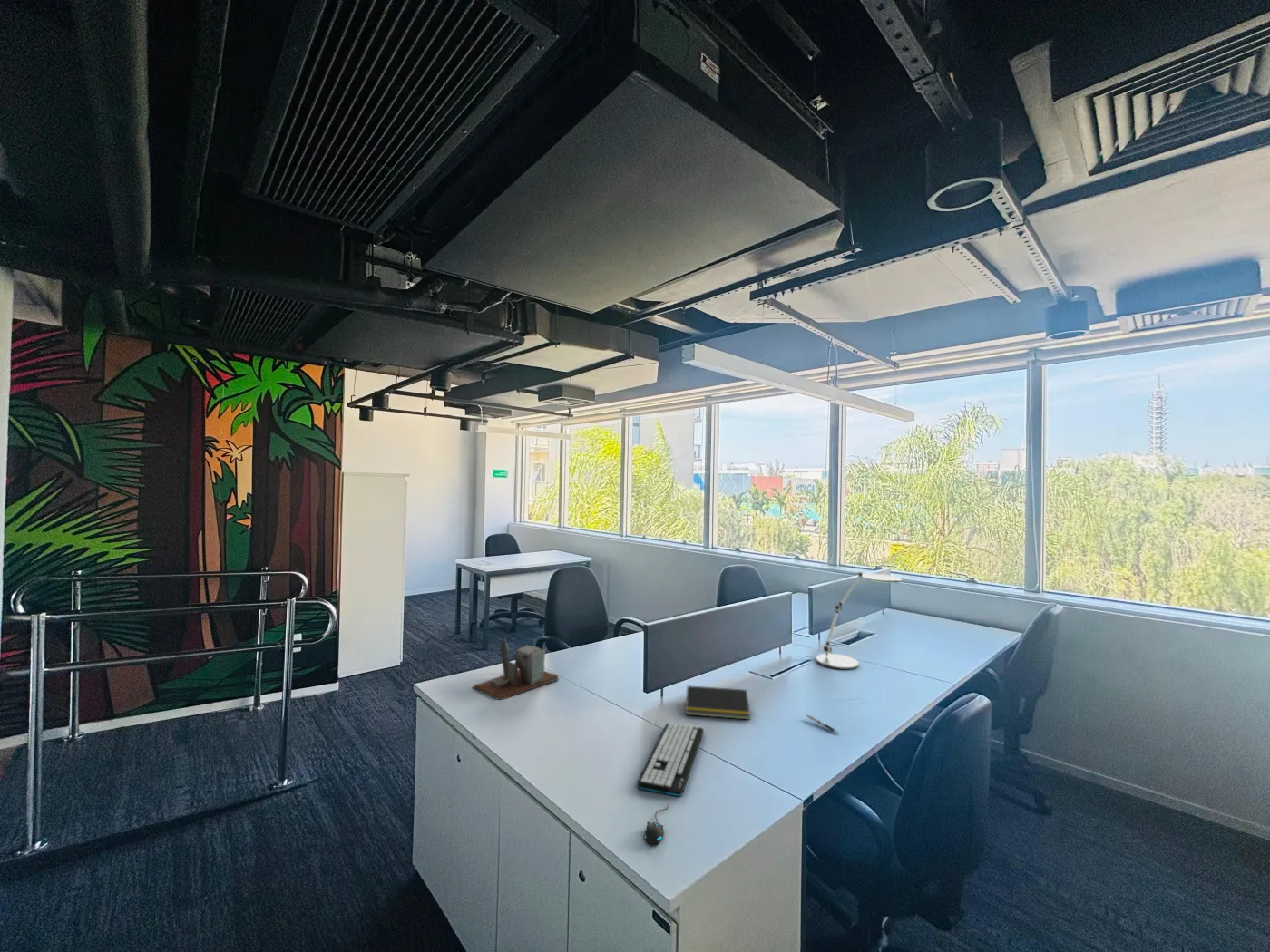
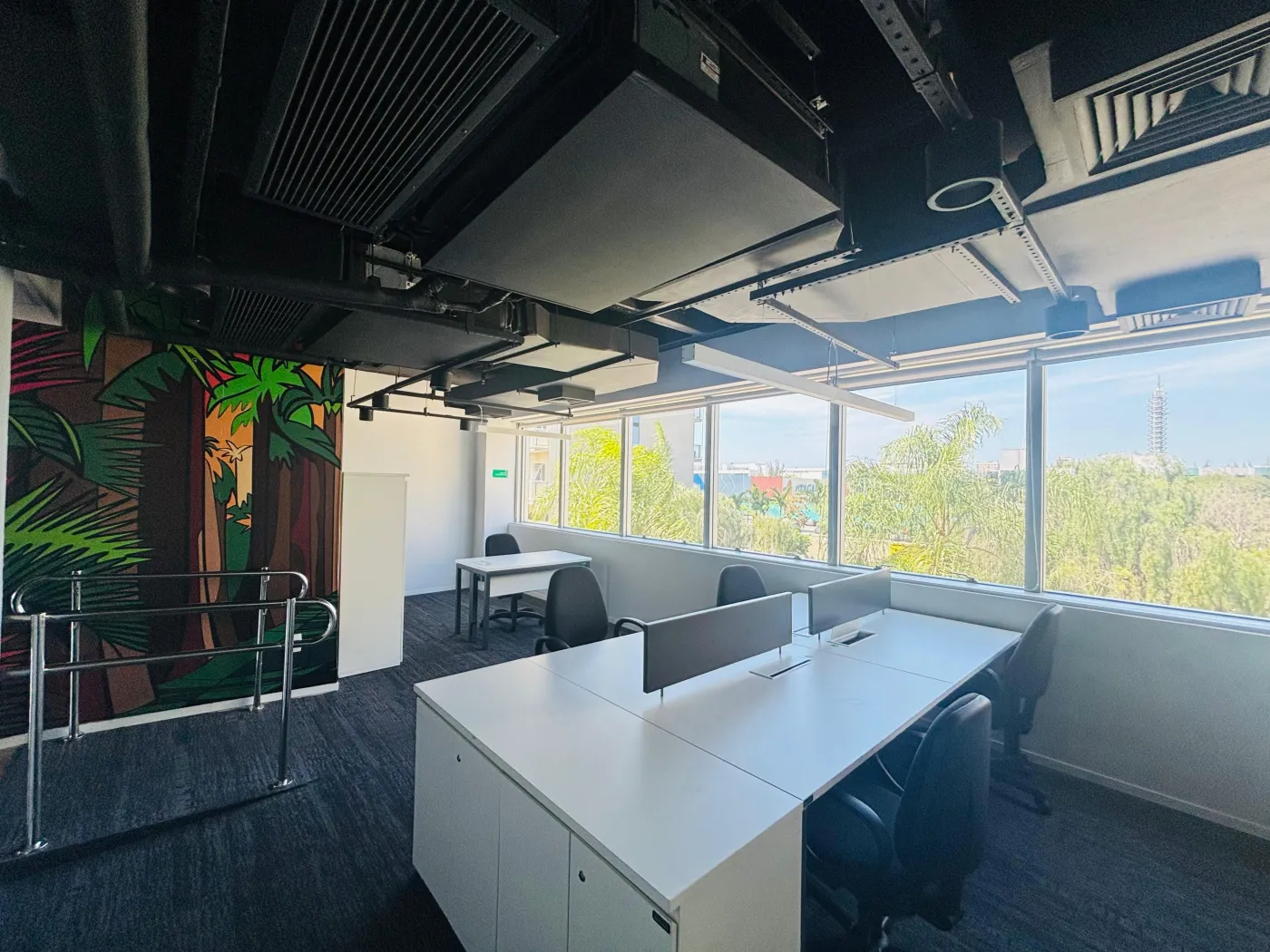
- mouse [642,803,669,846]
- desk lamp [816,571,903,670]
- desk organizer [471,636,560,701]
- keyboard [636,721,705,797]
- notepad [685,685,751,721]
- pen [806,714,840,734]
